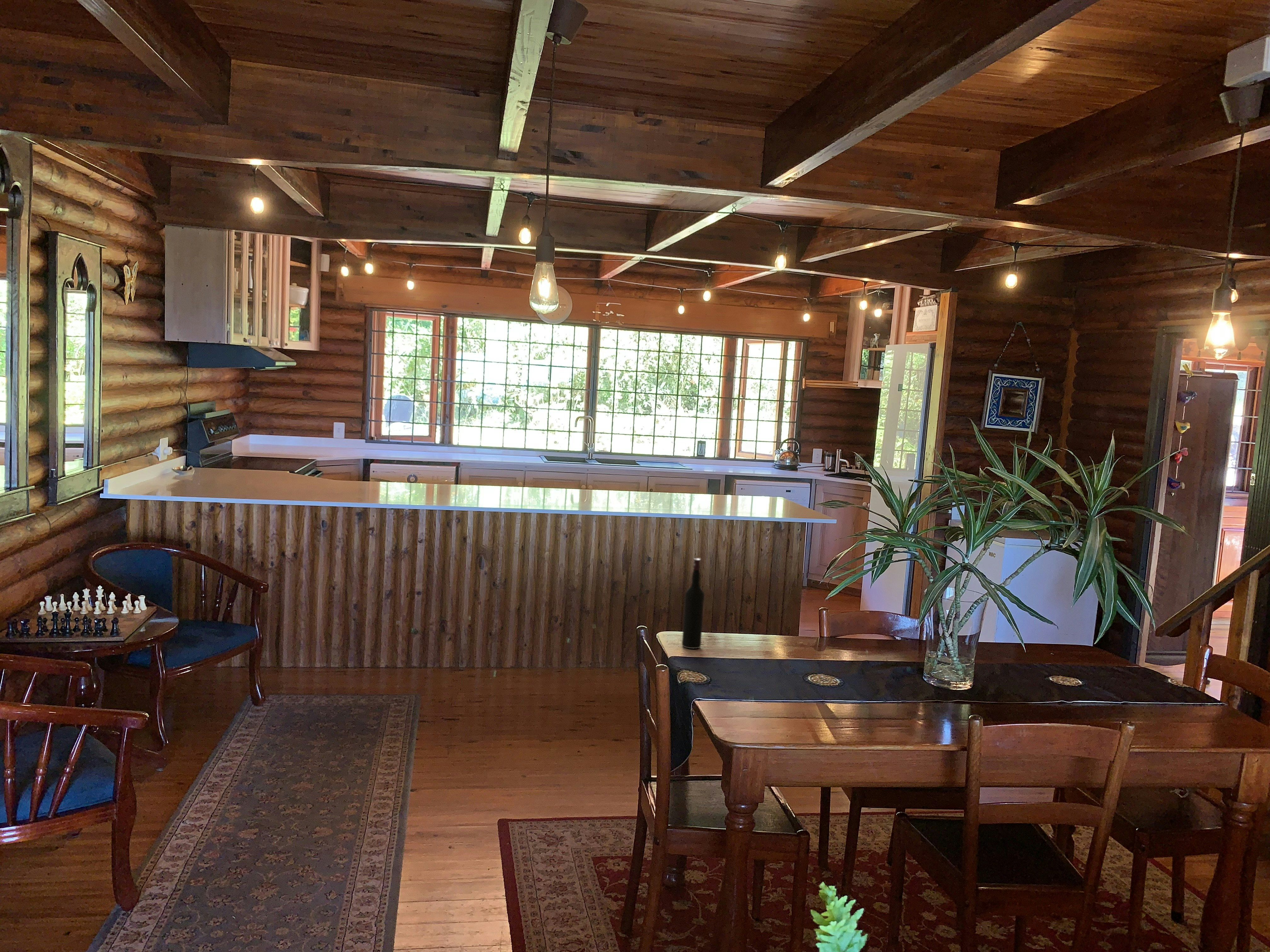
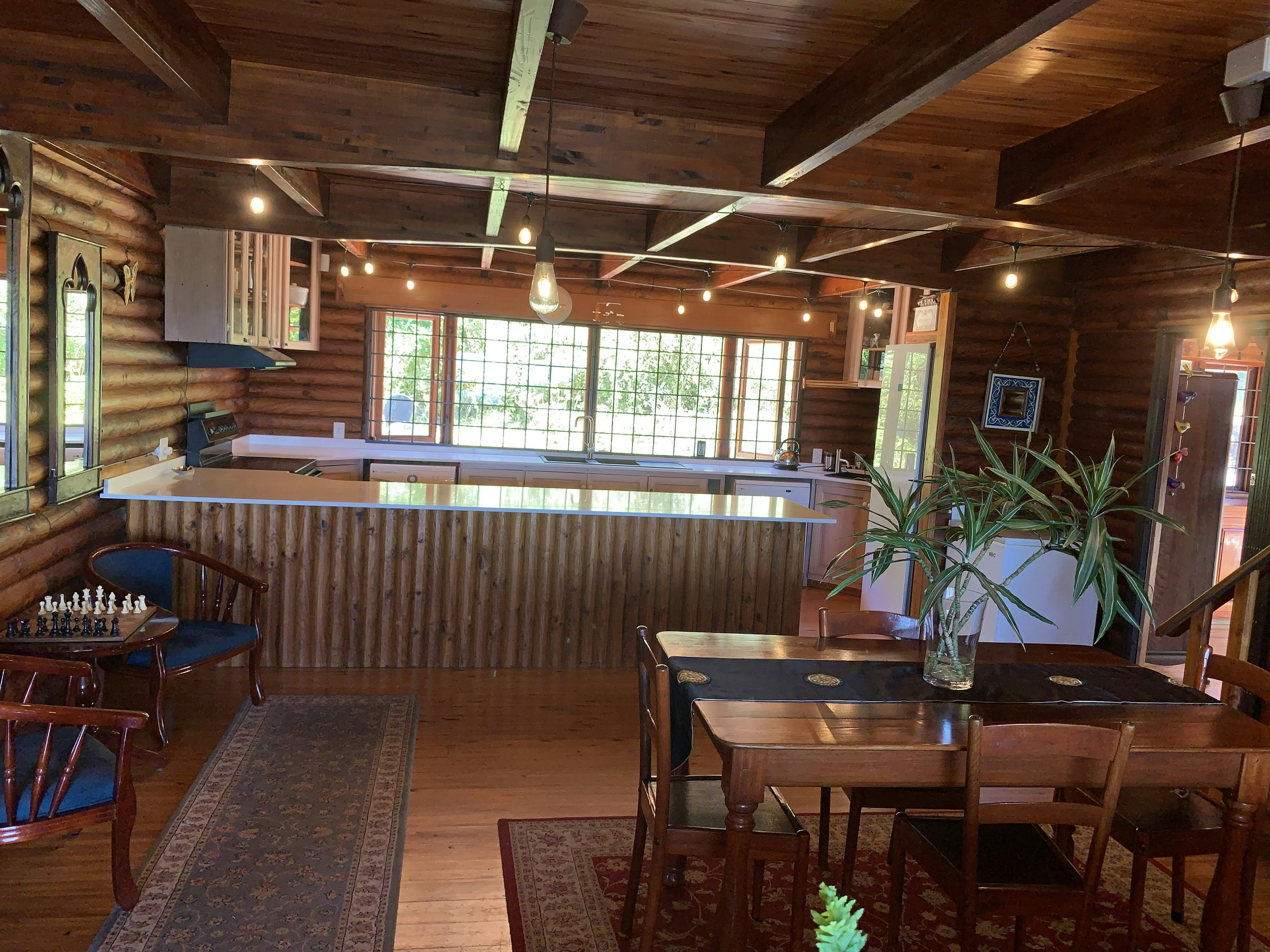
- wine bottle [682,558,705,649]
